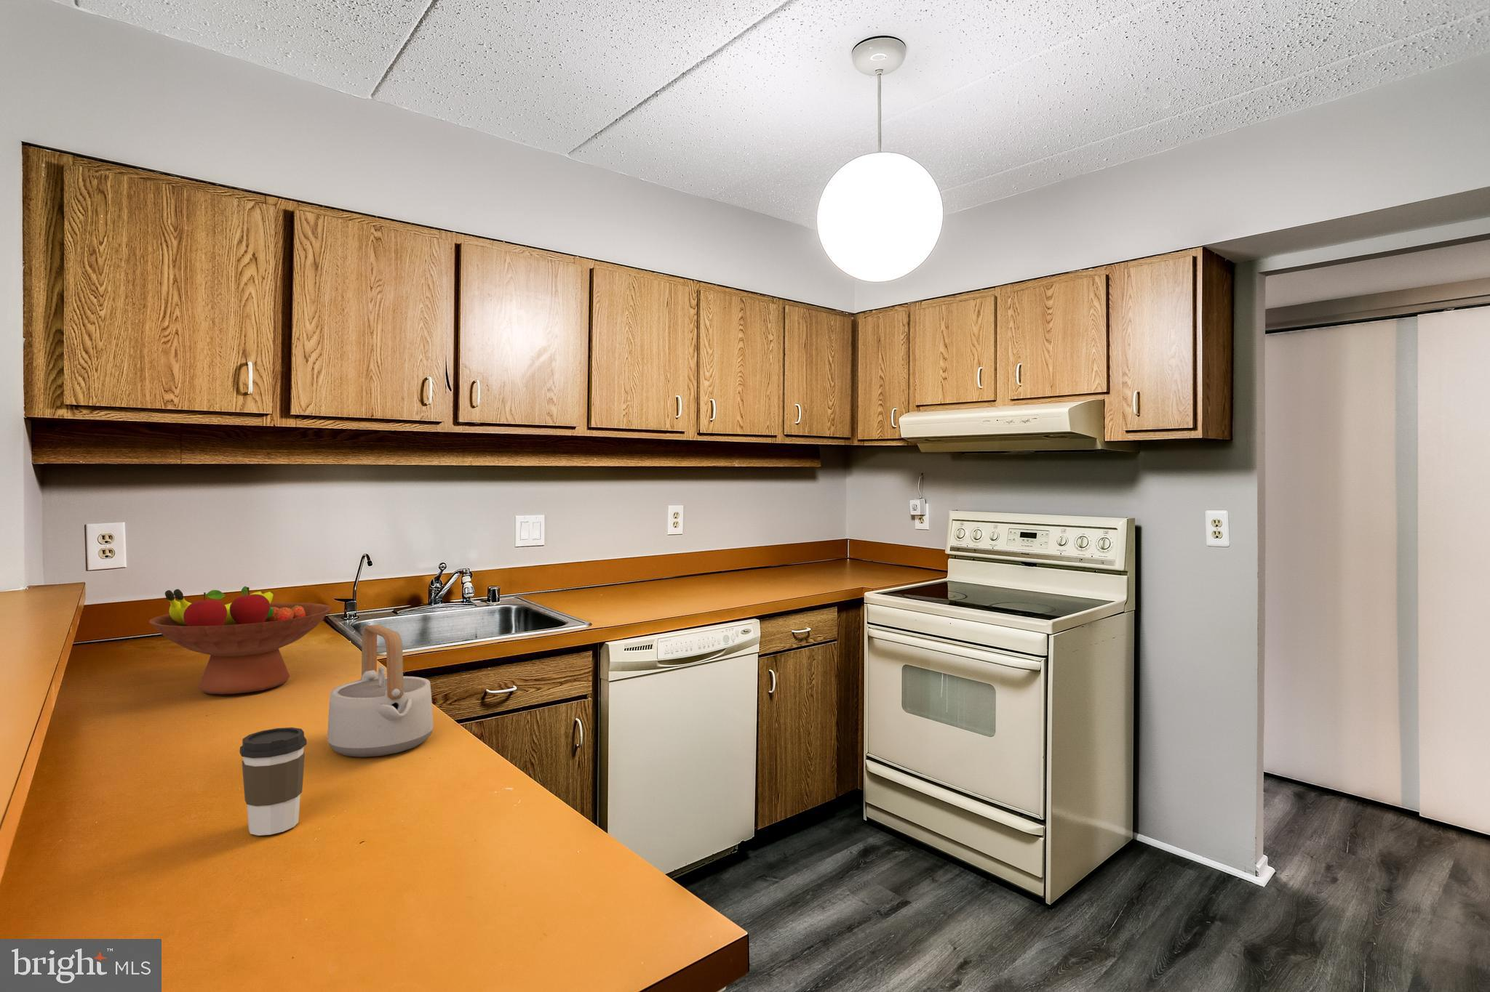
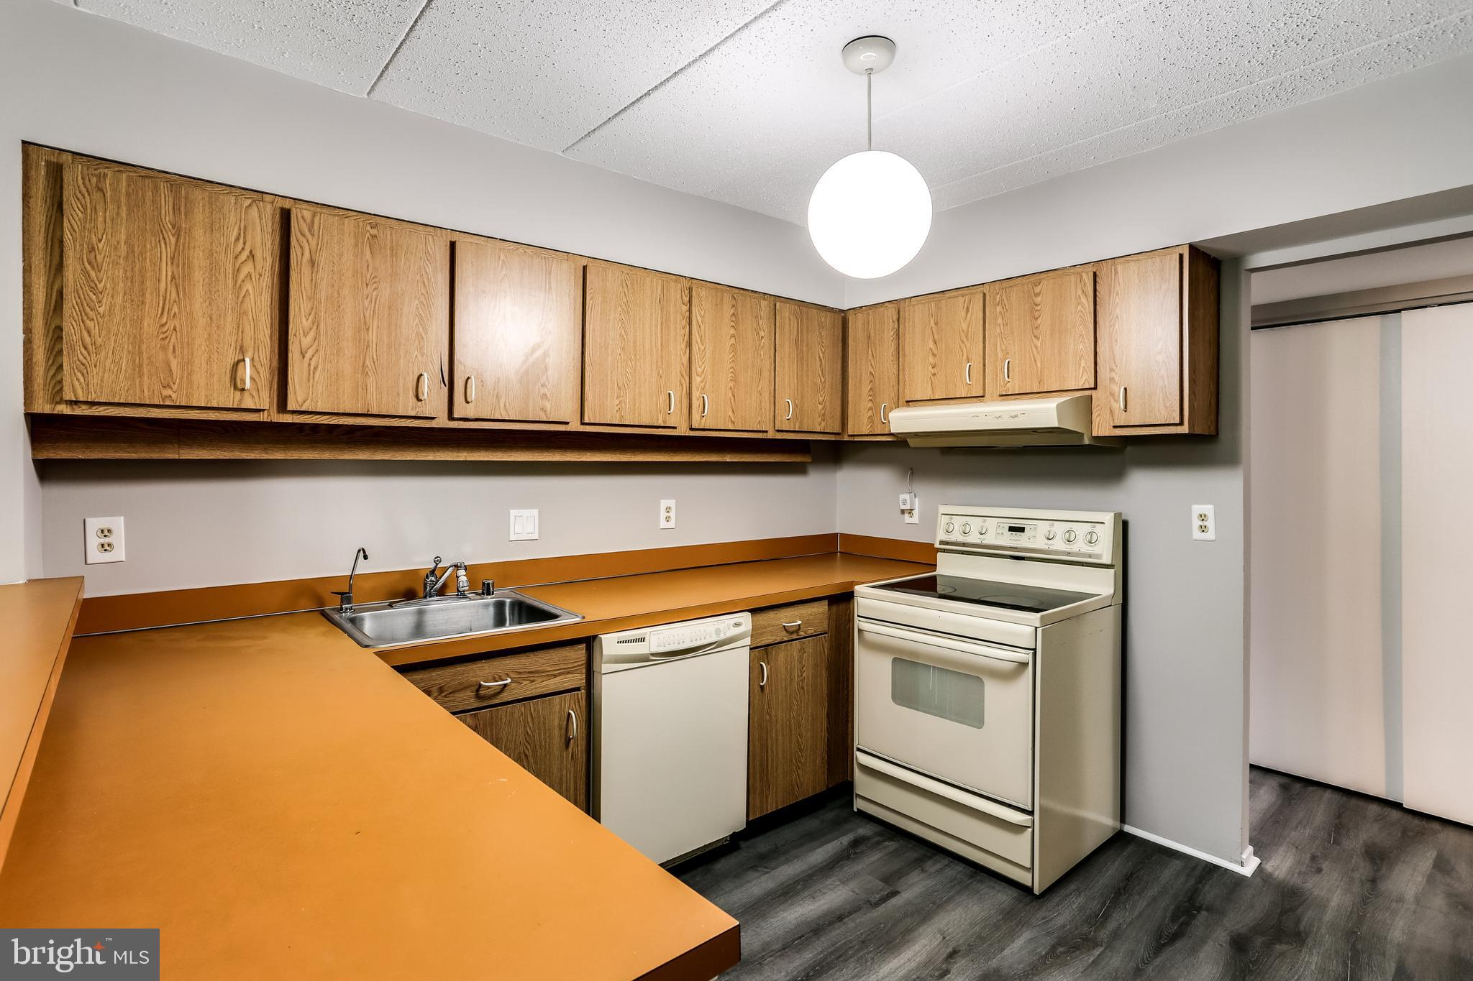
- coffee cup [238,726,307,837]
- teapot [327,623,433,758]
- fruit bowl [148,586,331,695]
